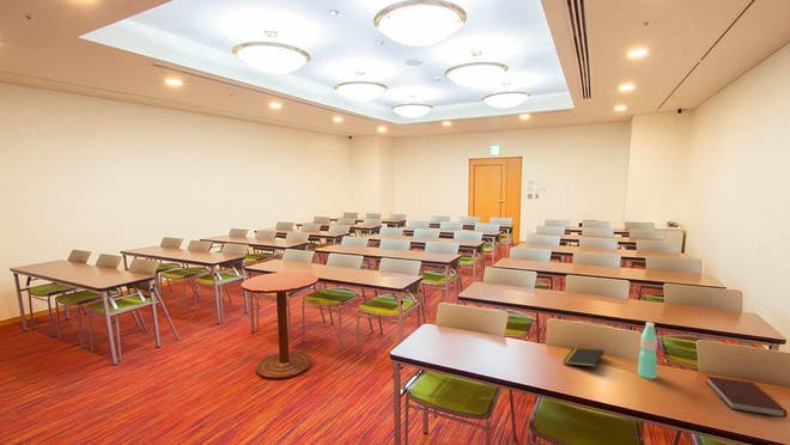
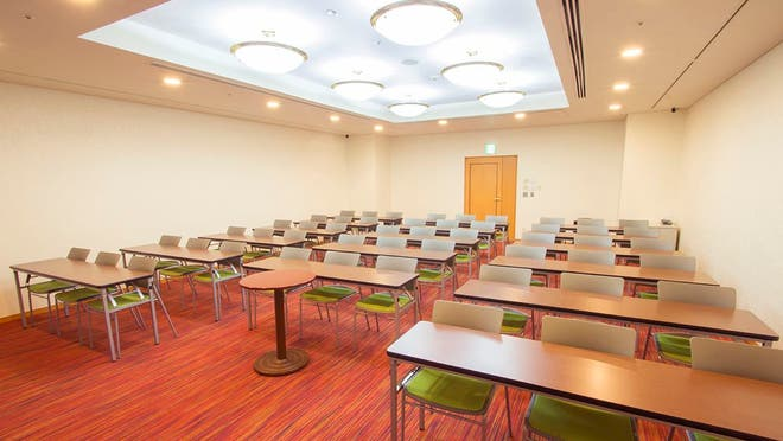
- notebook [705,376,788,419]
- water bottle [637,321,658,380]
- notepad [563,347,604,368]
